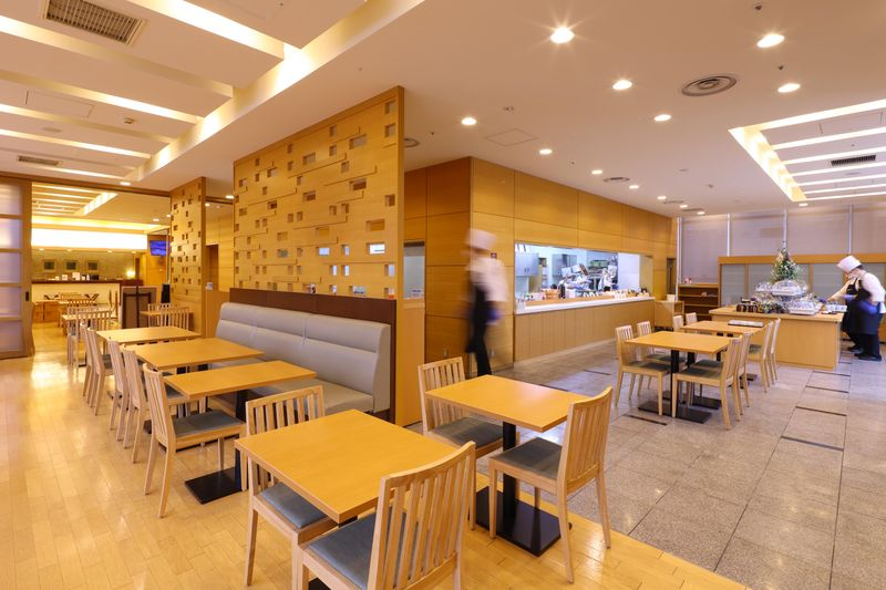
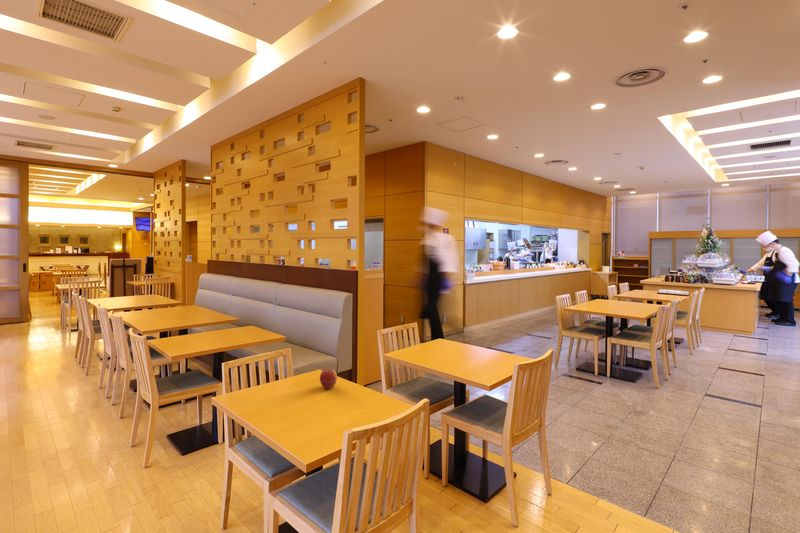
+ apple [319,368,338,389]
